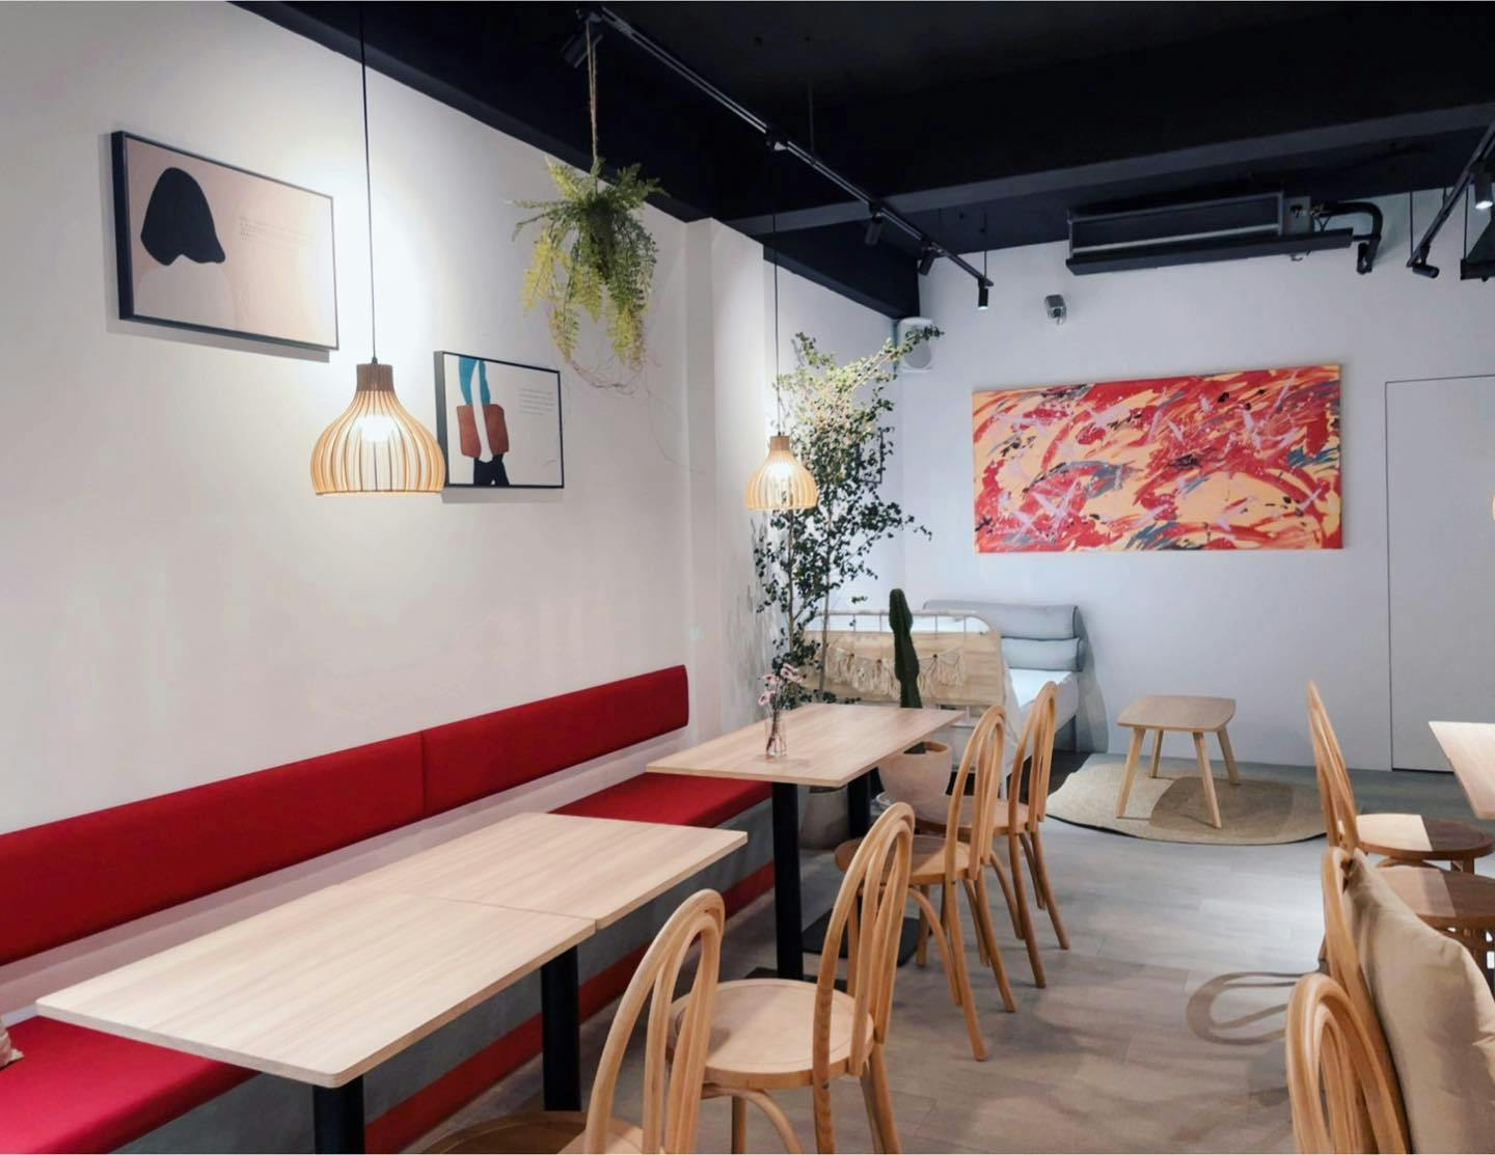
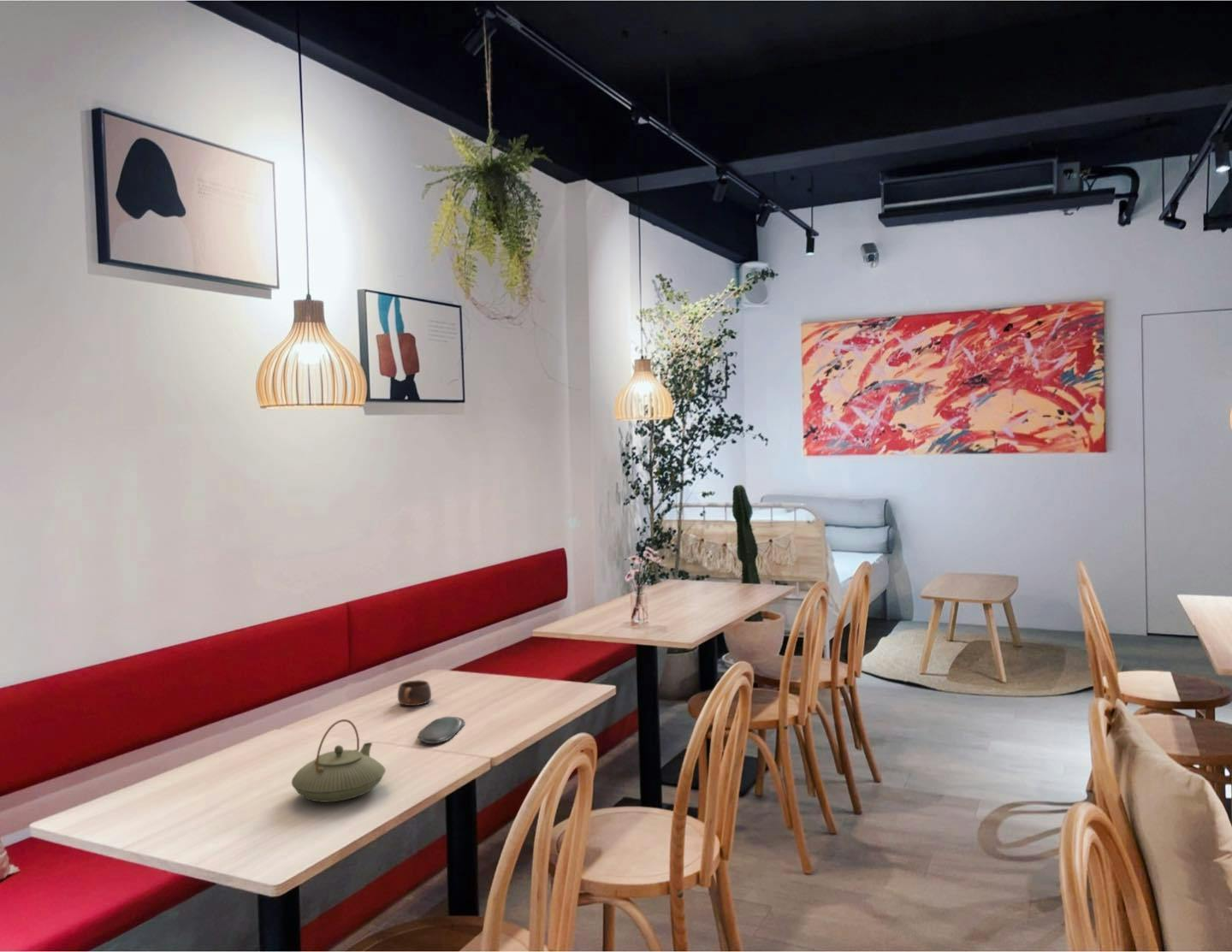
+ teapot [291,718,387,803]
+ cup [397,679,432,707]
+ oval tray [417,716,465,744]
